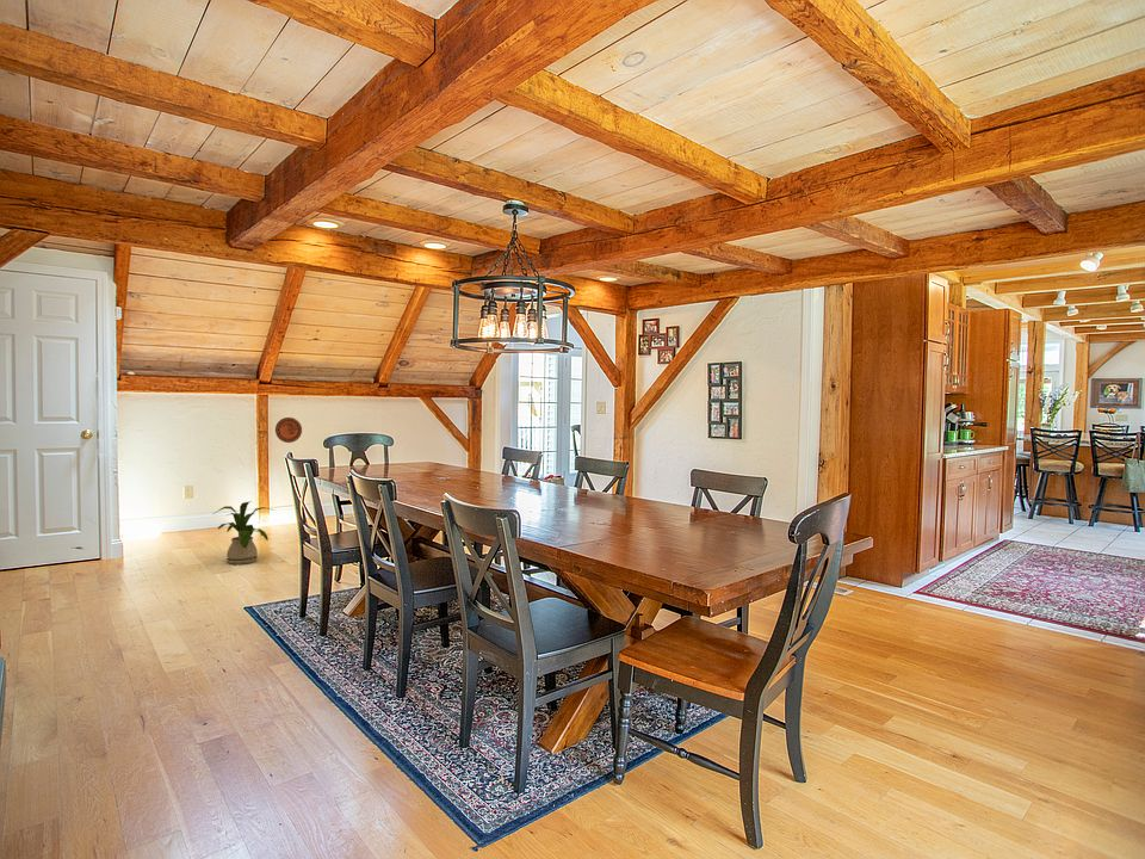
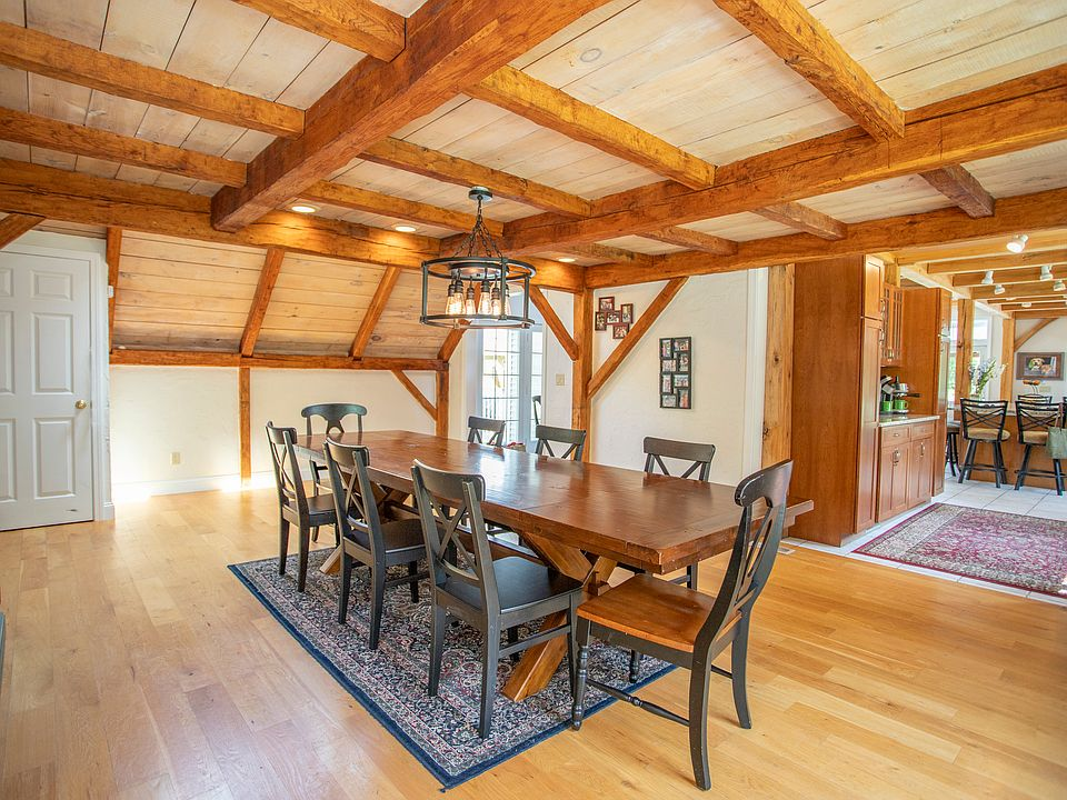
- decorative plate [274,416,303,444]
- house plant [212,500,276,566]
